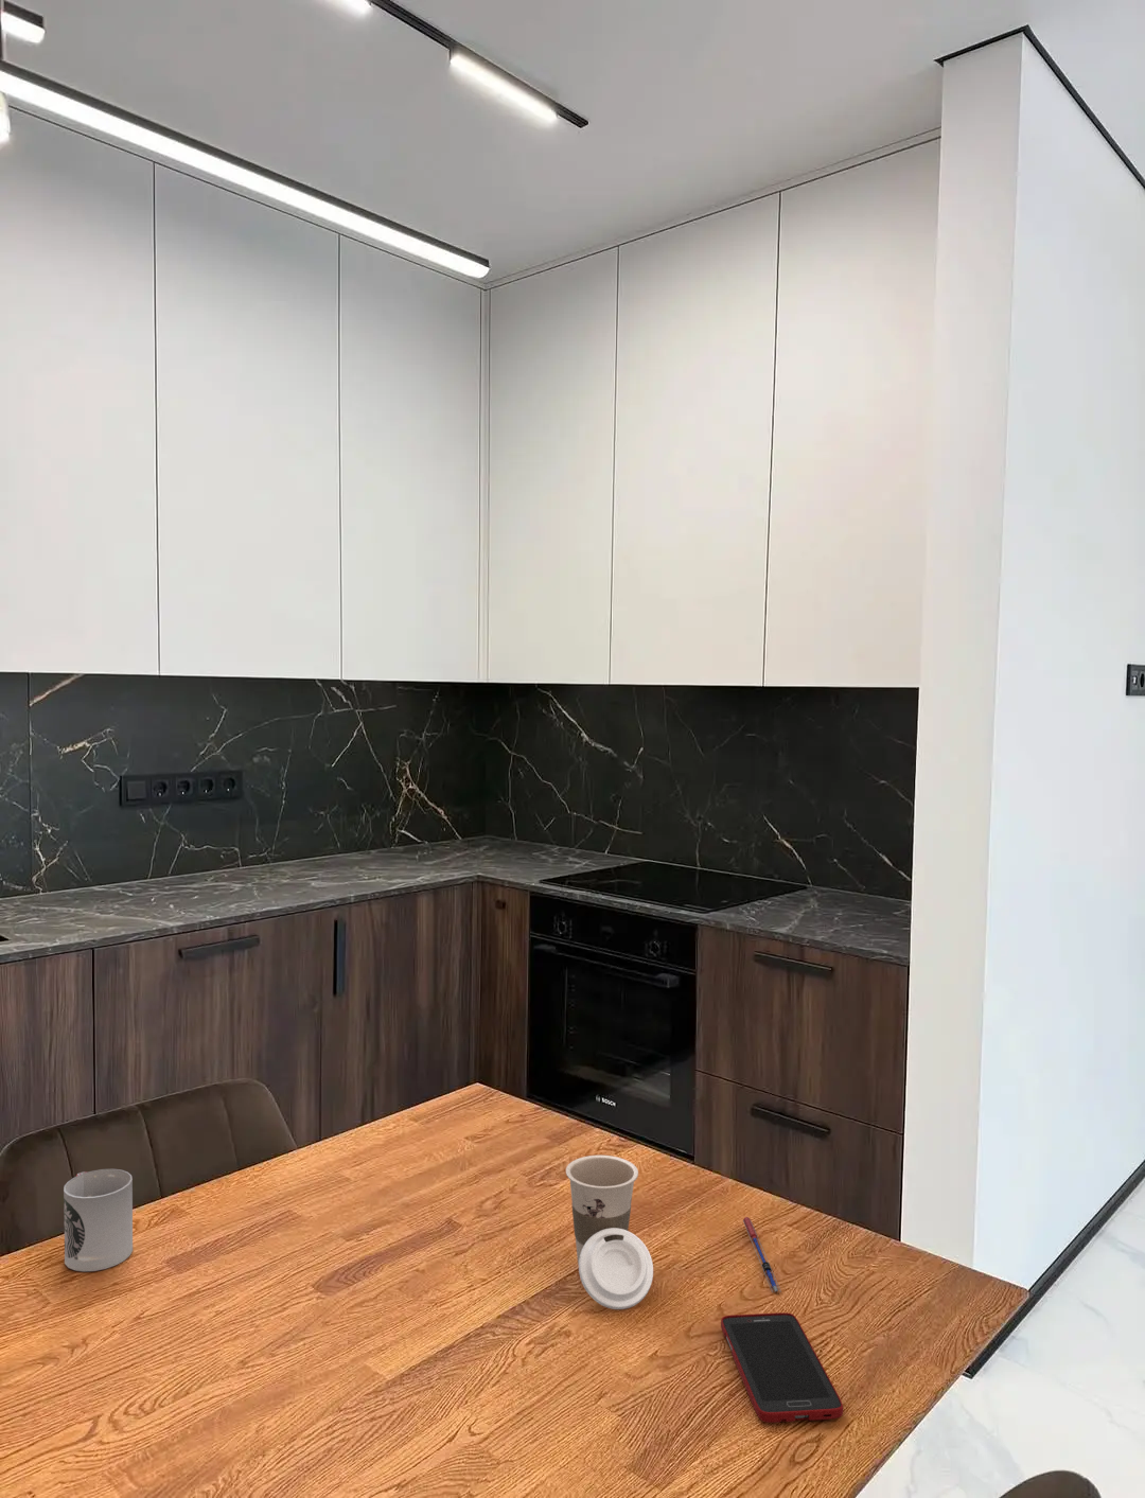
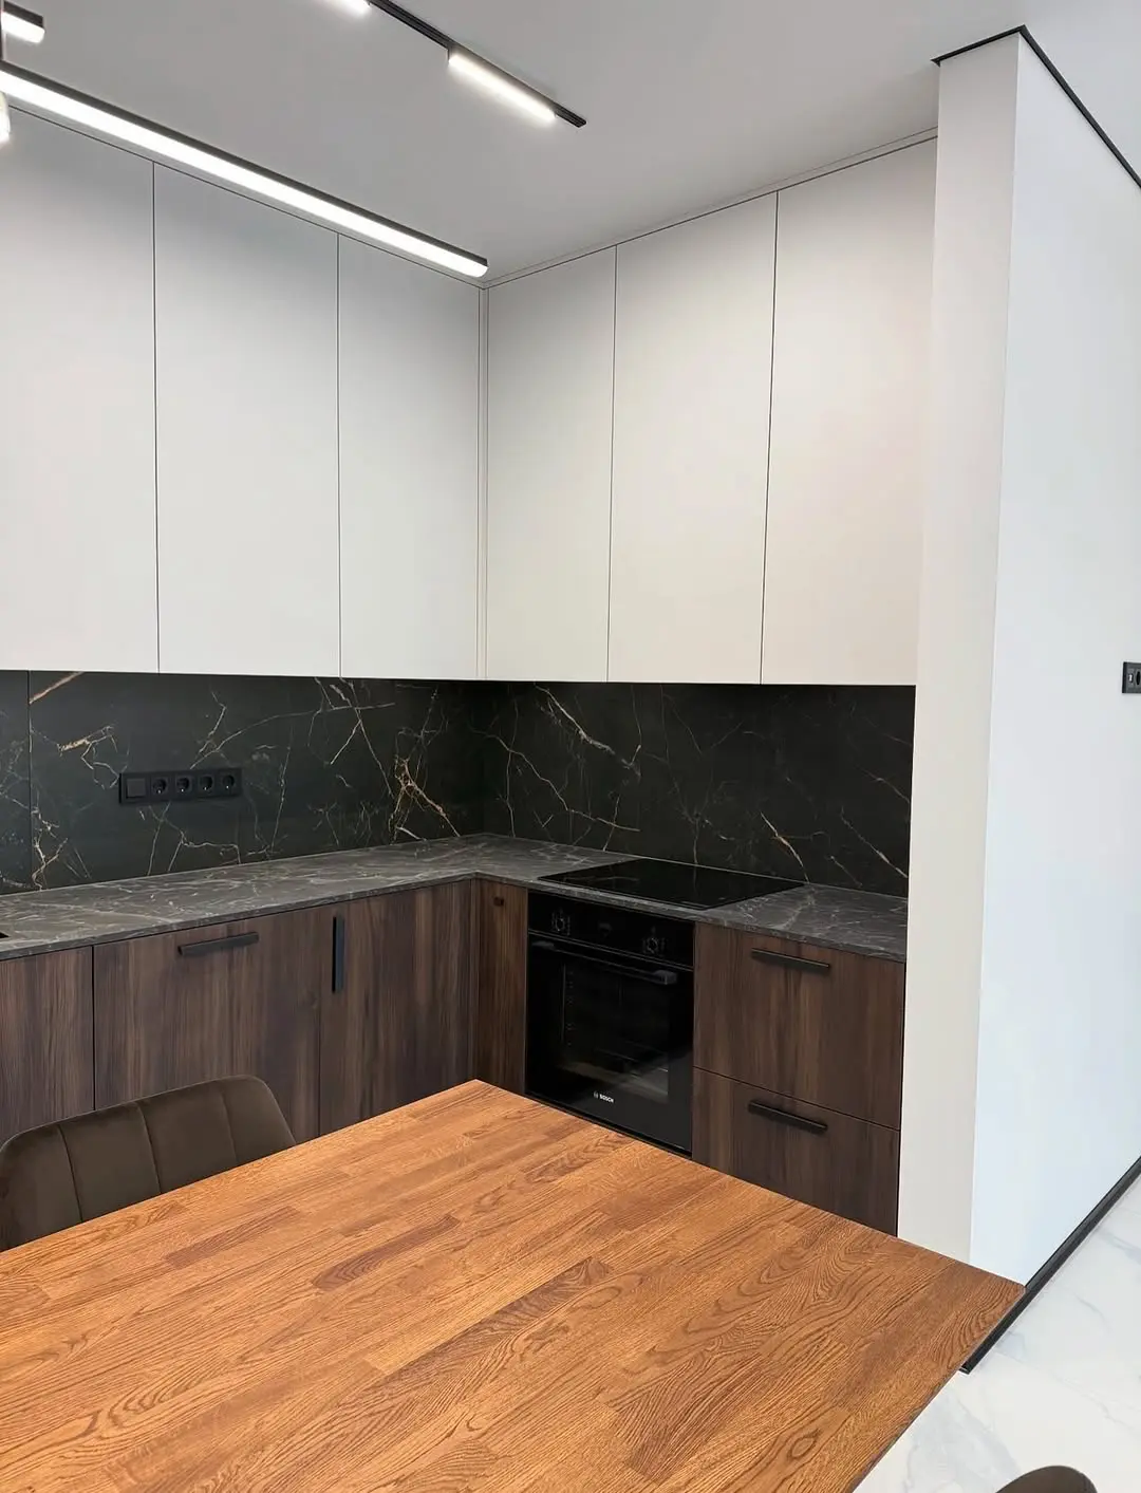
- cup [63,1169,134,1272]
- pen [742,1215,783,1294]
- cell phone [720,1312,844,1423]
- cup [565,1154,654,1310]
